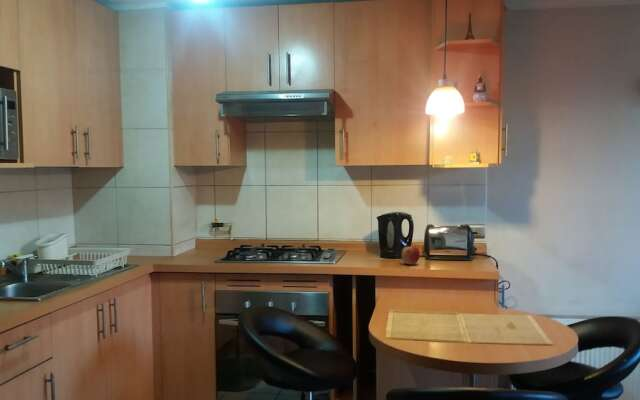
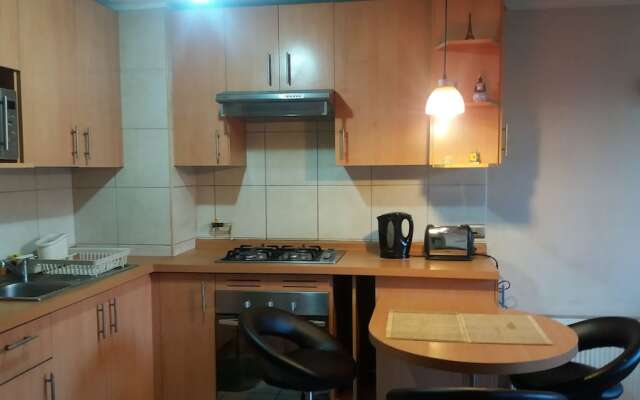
- apple [400,245,421,266]
